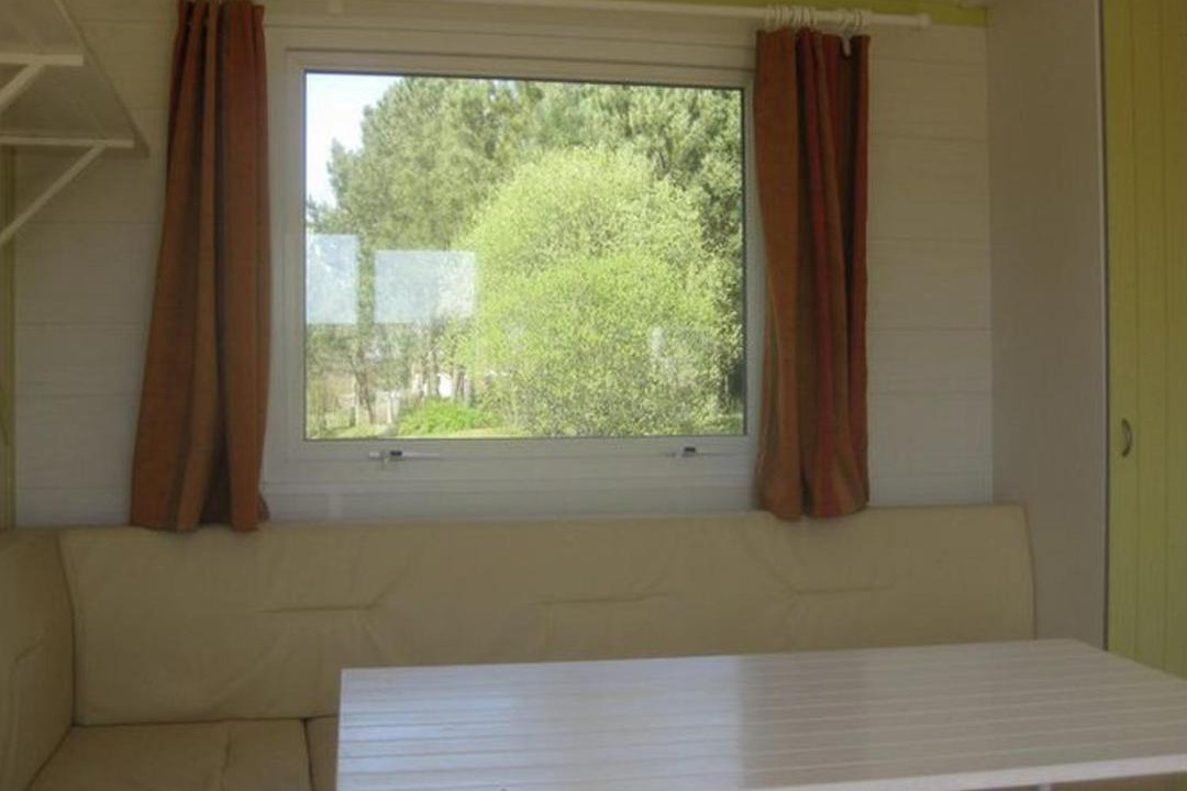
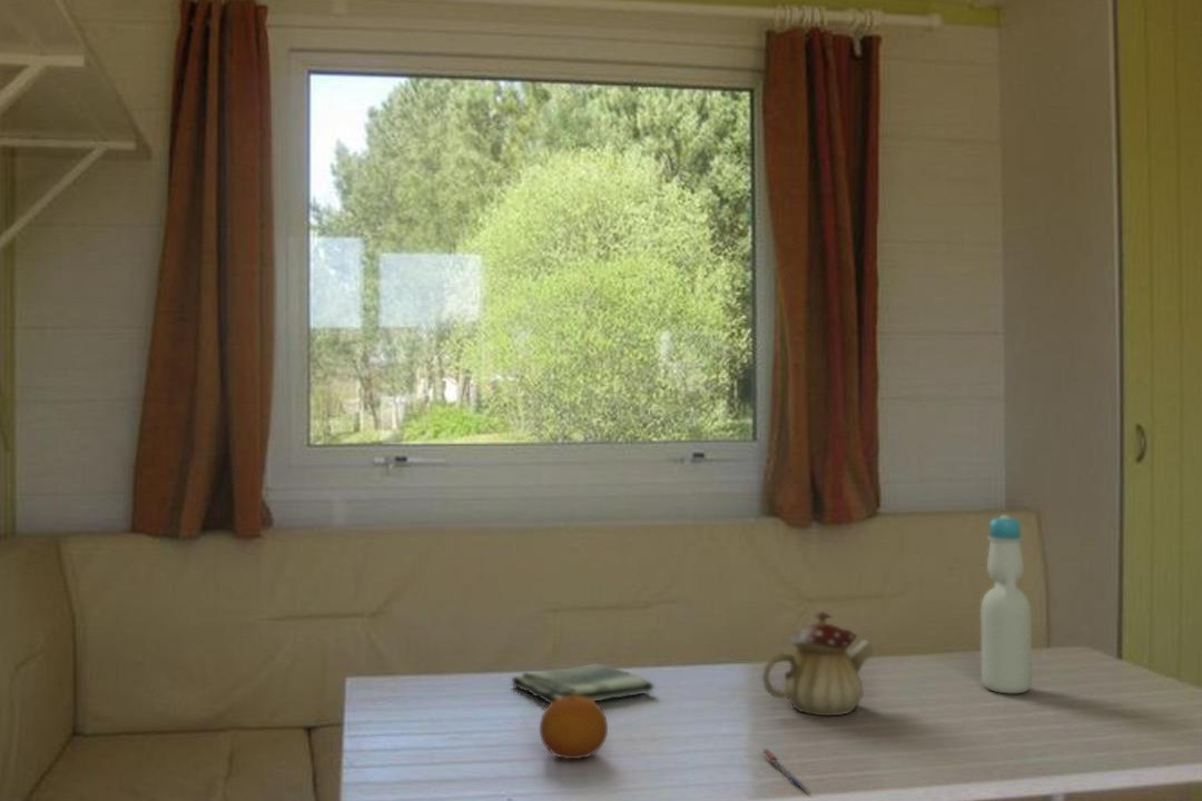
+ fruit [539,695,609,760]
+ bottle [979,514,1033,694]
+ dish towel [511,662,656,704]
+ pen [762,748,810,794]
+ teapot [761,611,876,716]
